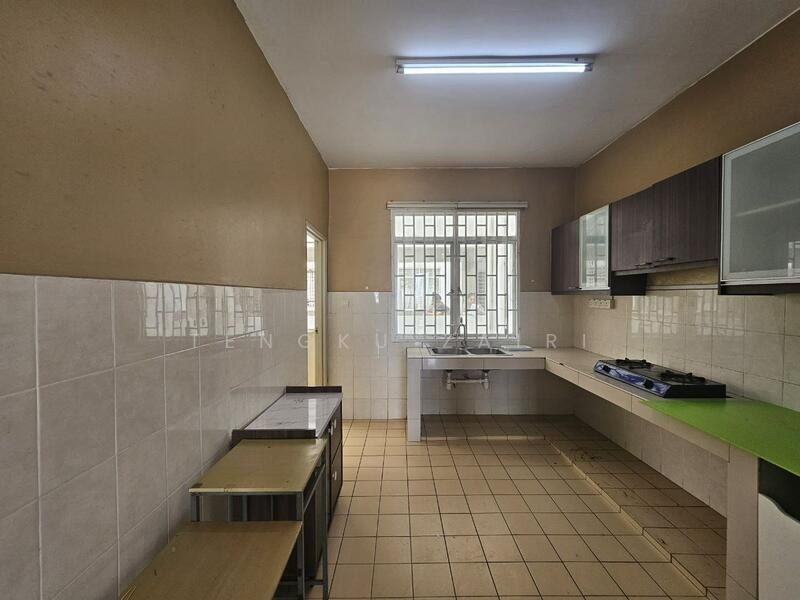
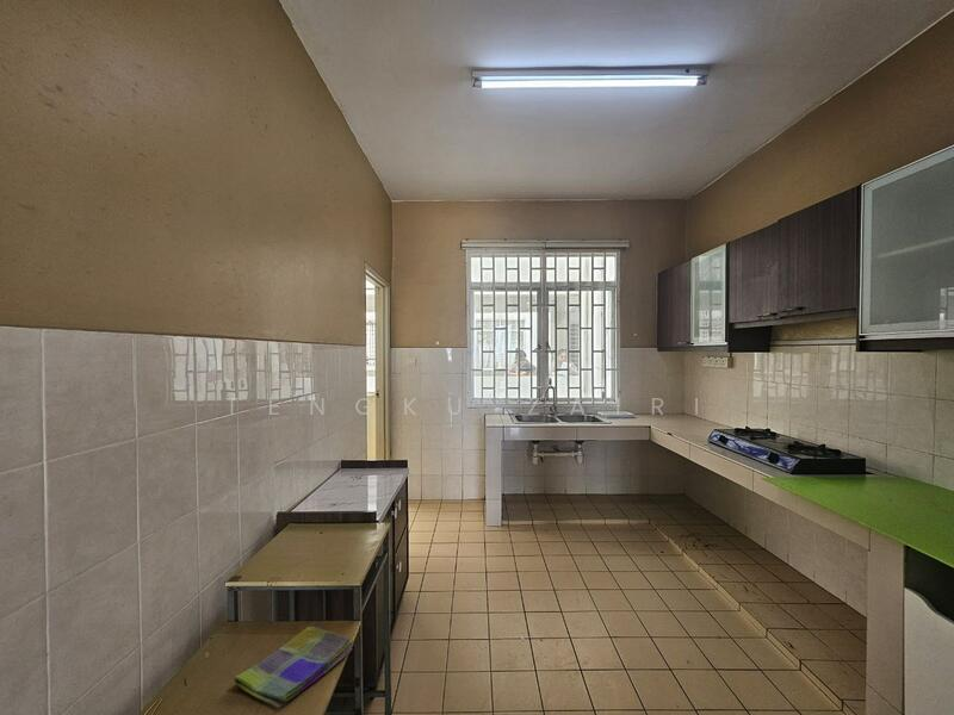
+ dish towel [233,626,355,710]
